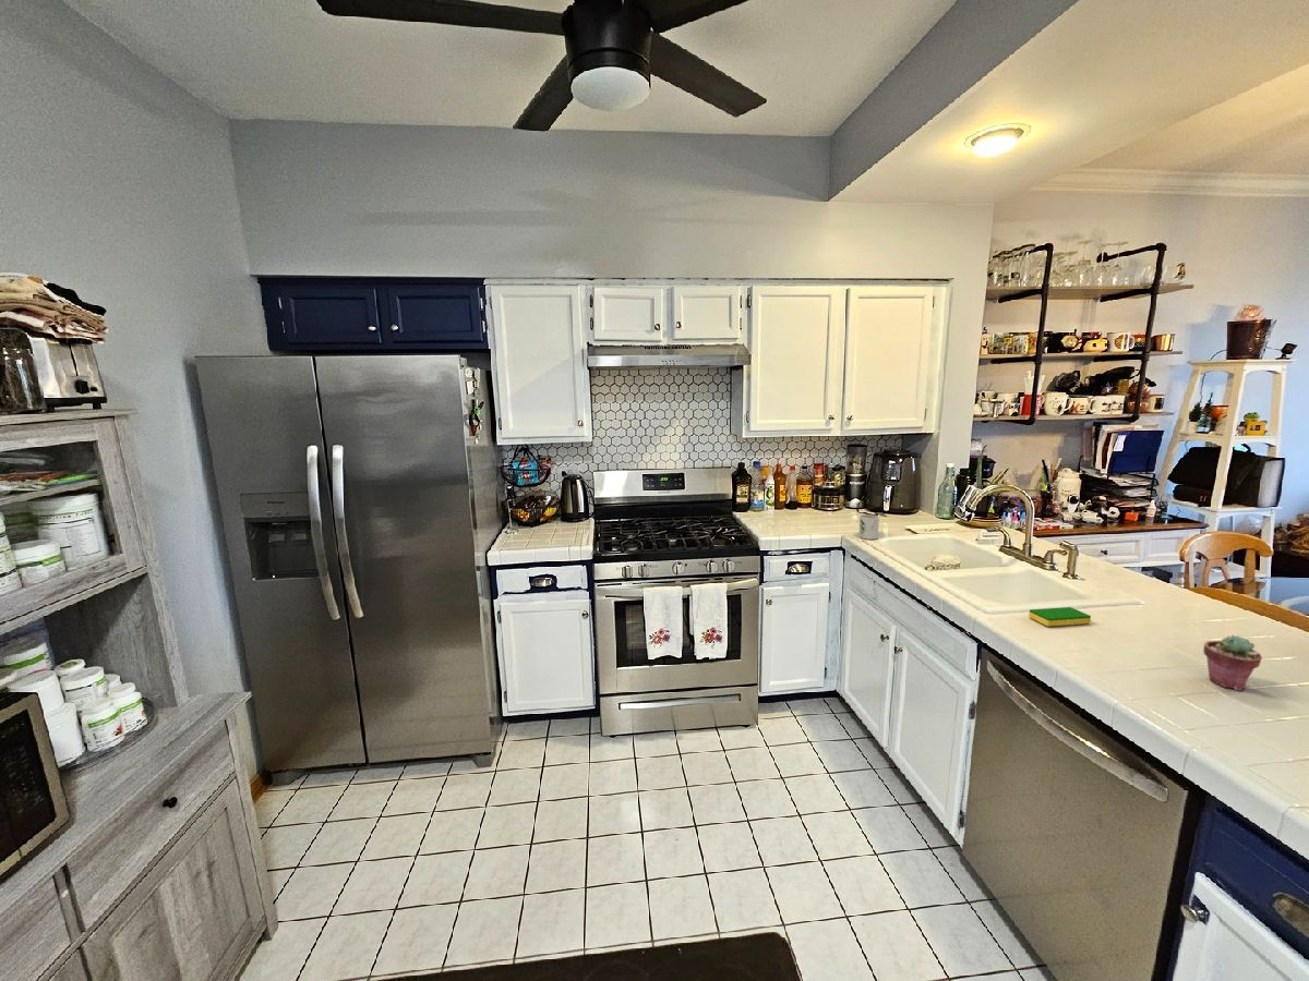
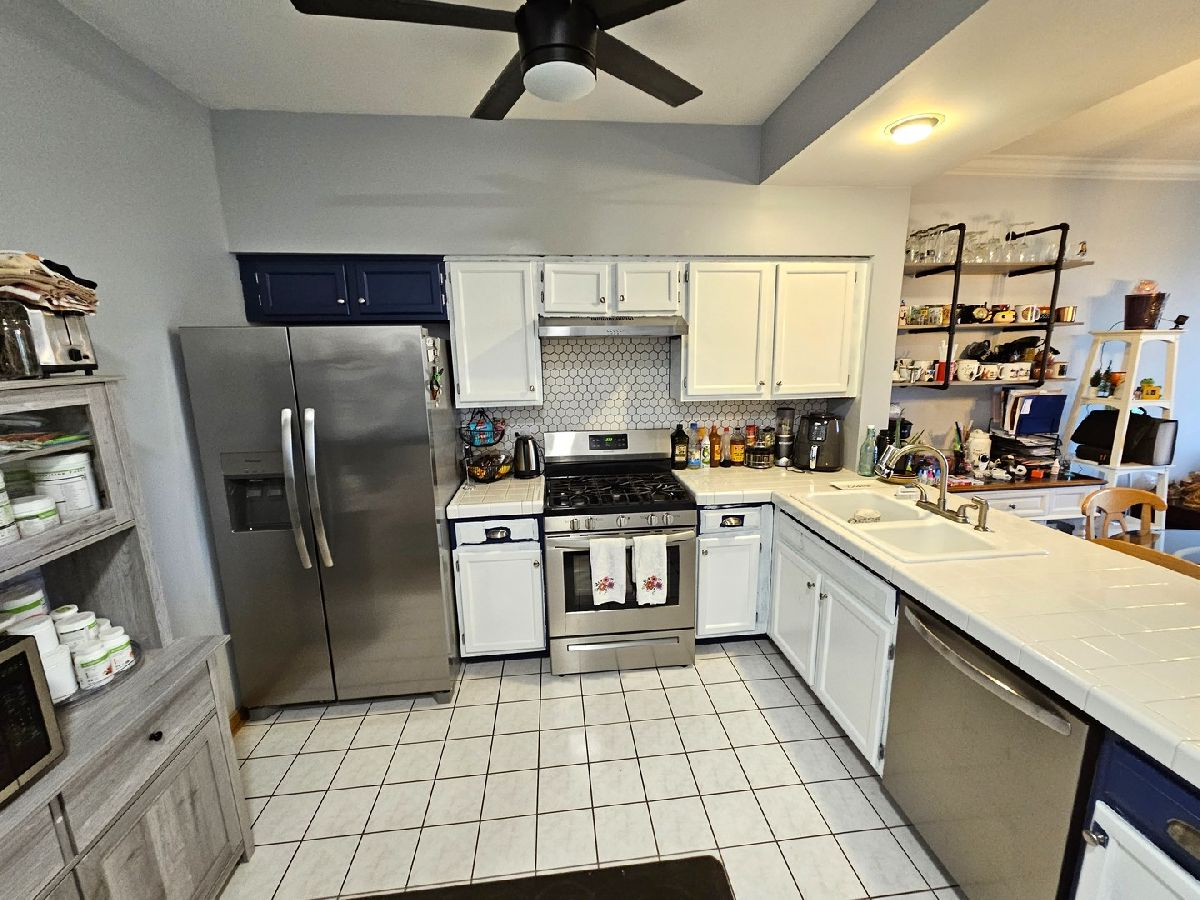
- mug [857,513,880,541]
- dish sponge [1028,606,1092,627]
- potted succulent [1202,634,1263,692]
